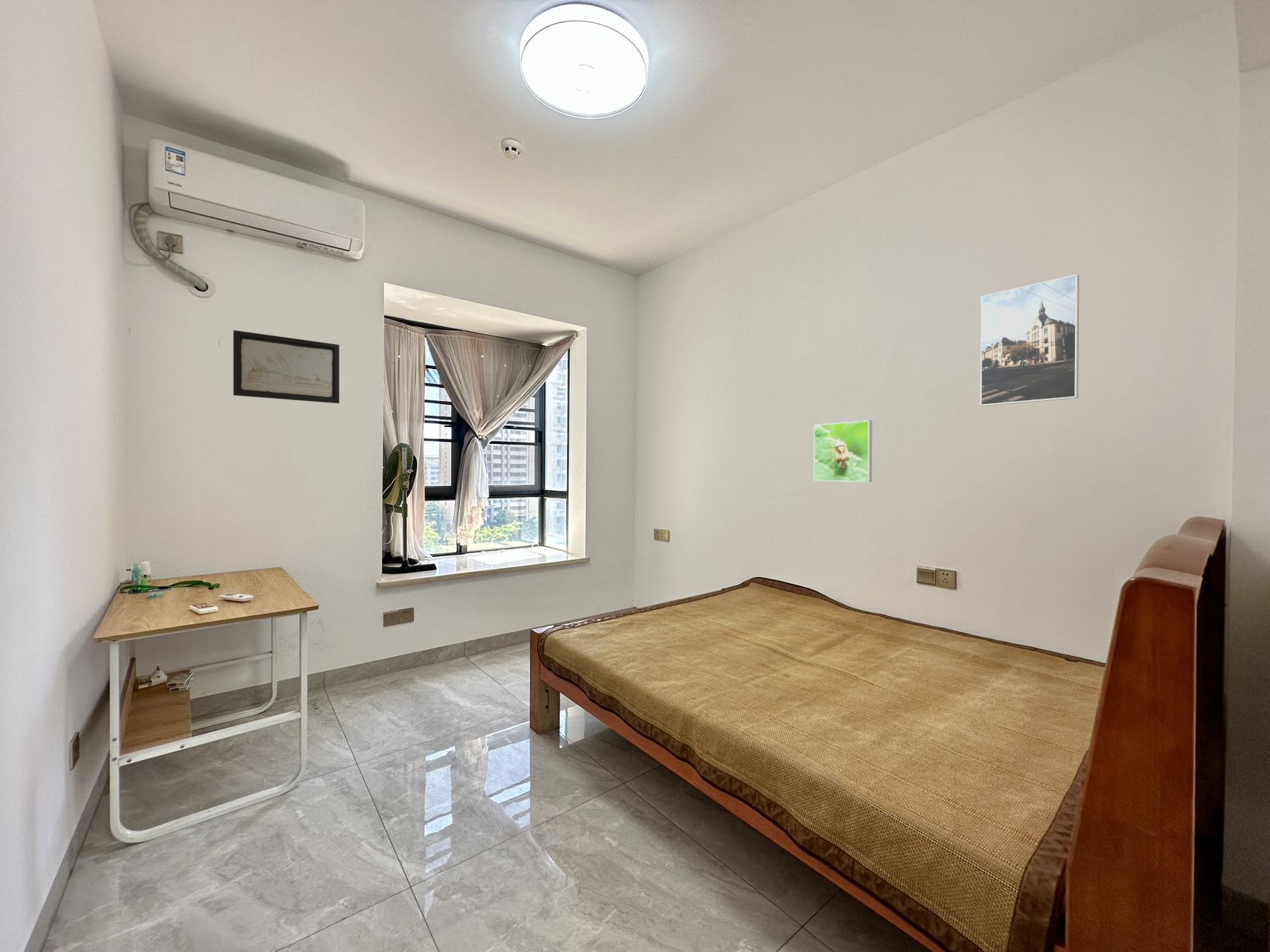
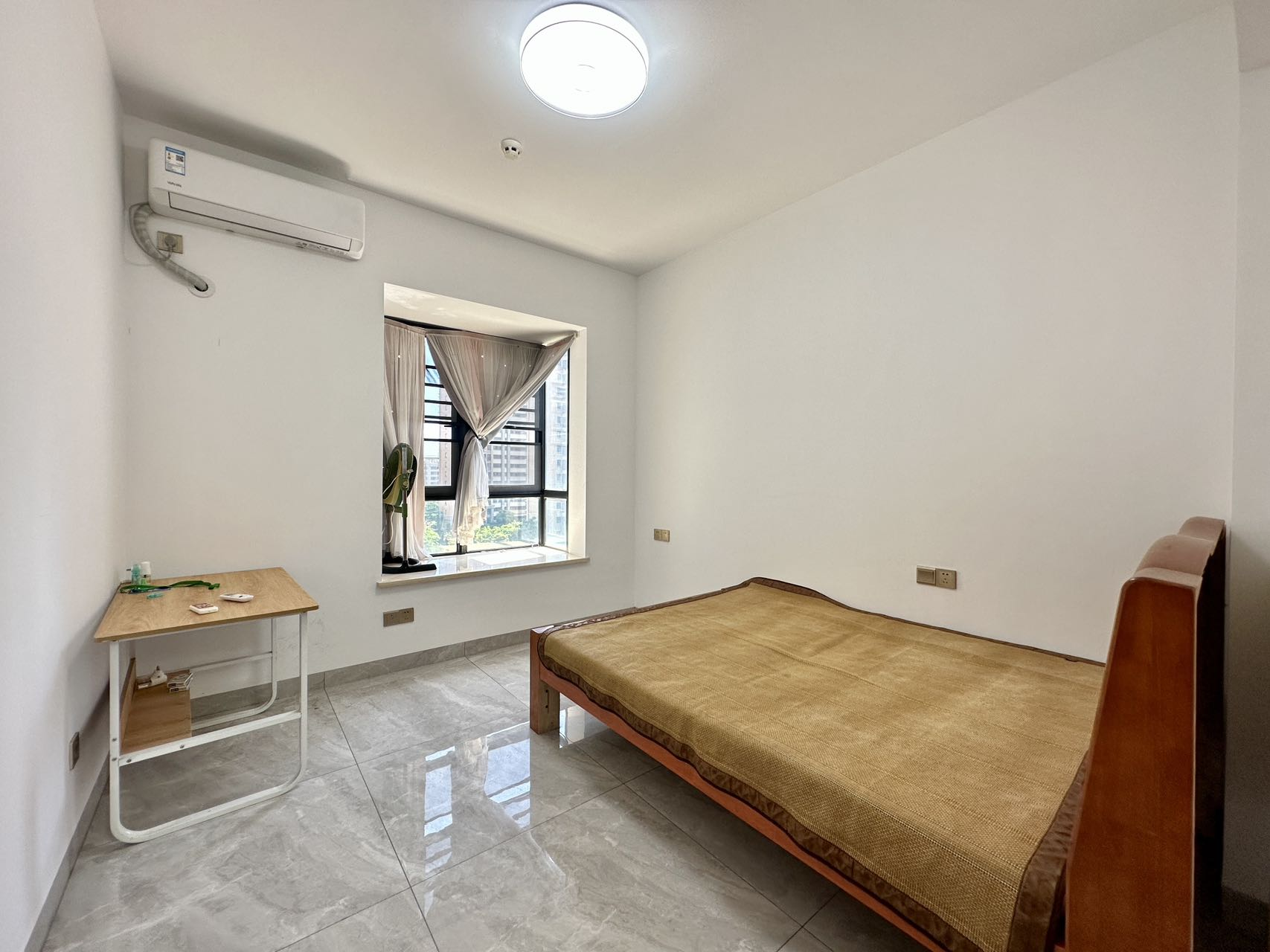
- wall art [233,329,340,404]
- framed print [980,274,1080,407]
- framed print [813,419,873,483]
